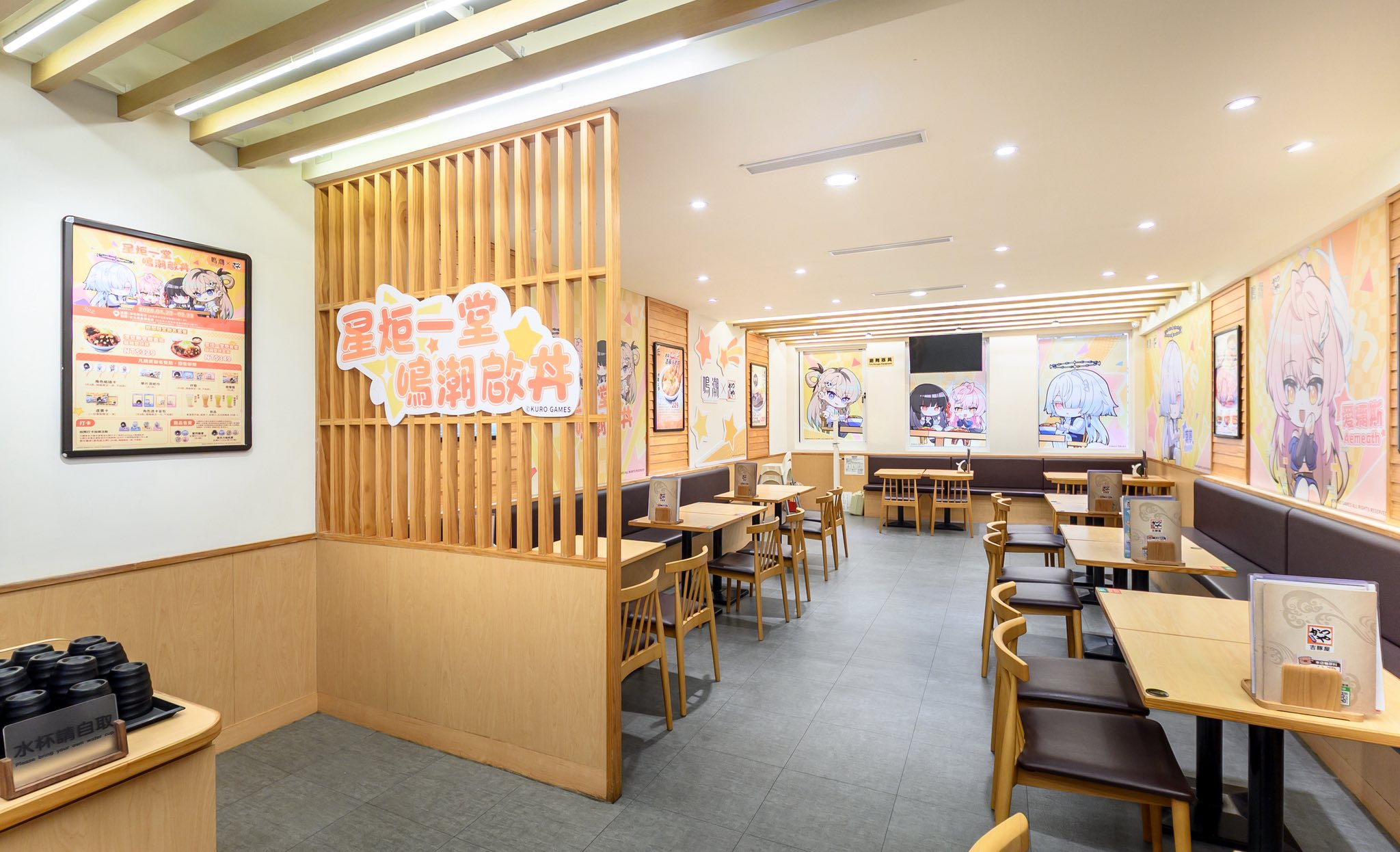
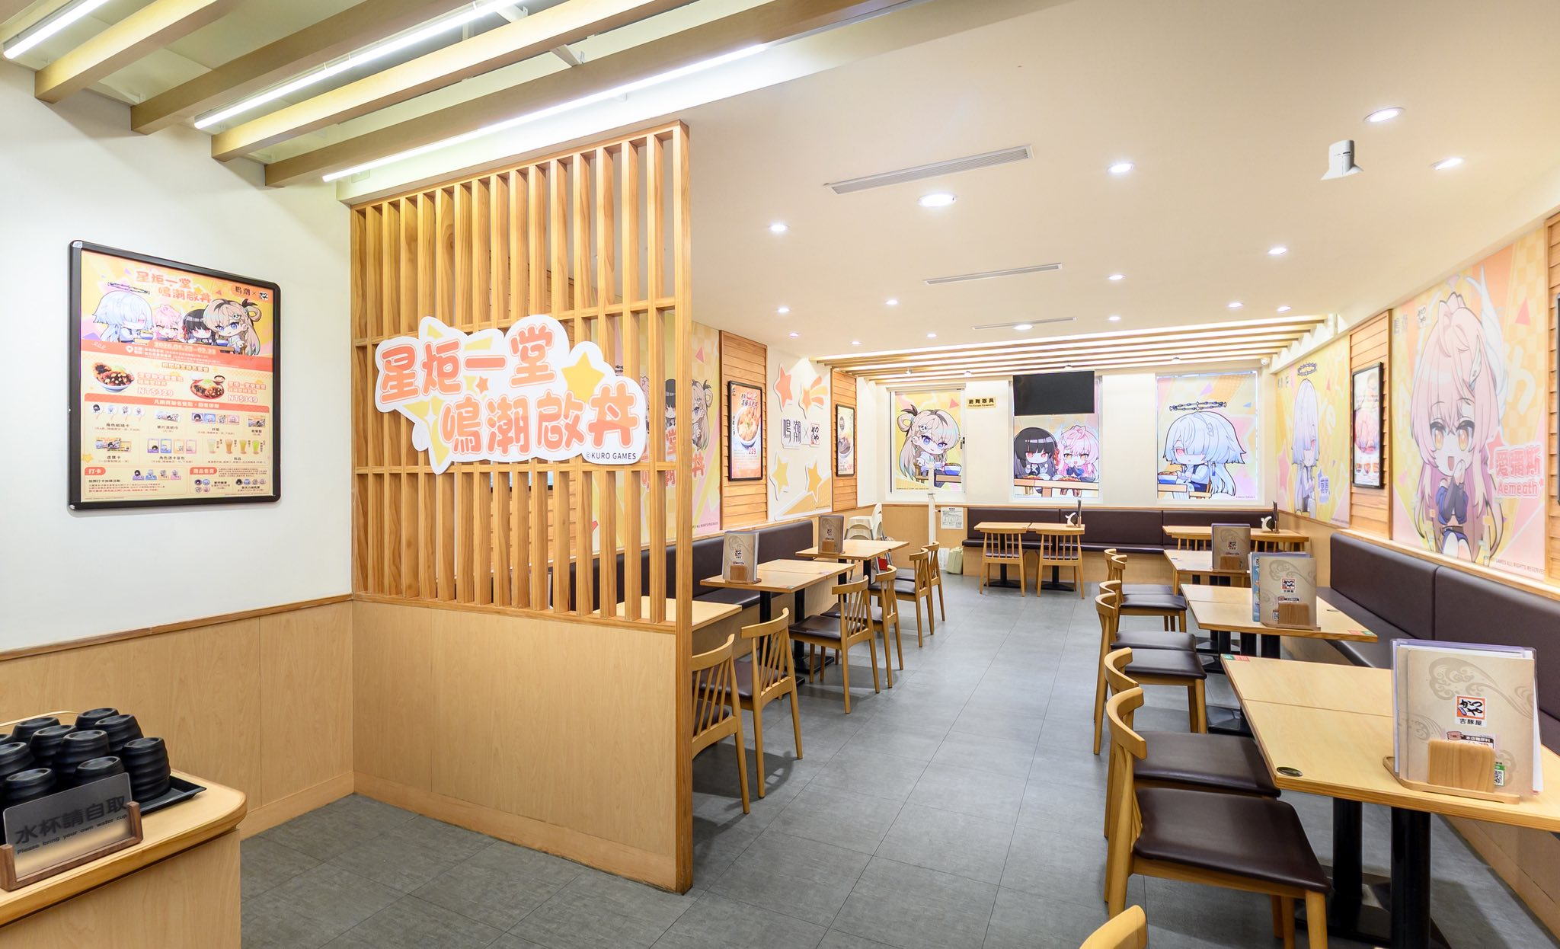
+ knight helmet [1320,139,1364,180]
